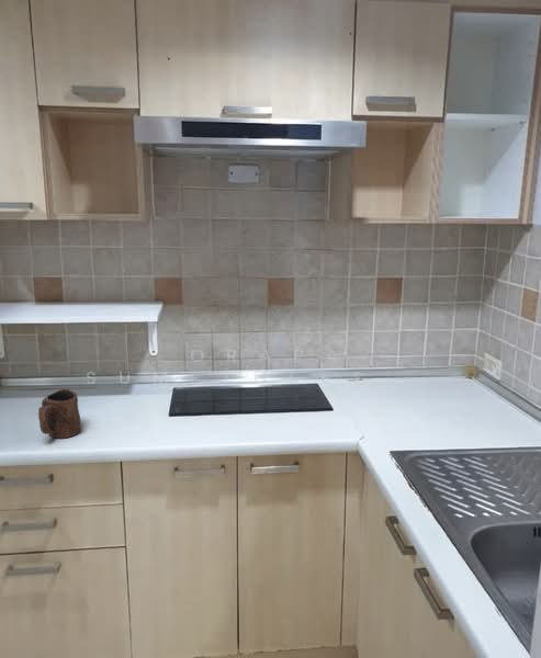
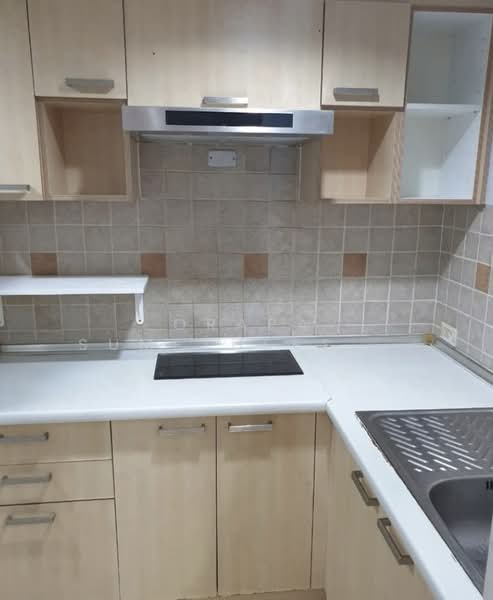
- mug [37,388,82,440]
